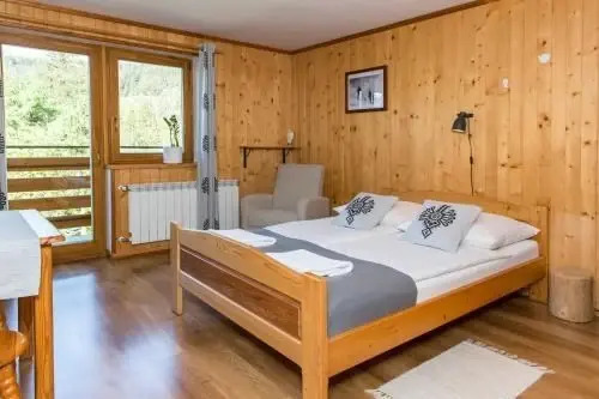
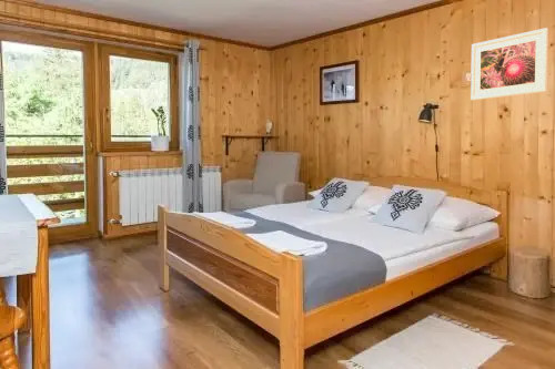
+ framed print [470,27,549,101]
